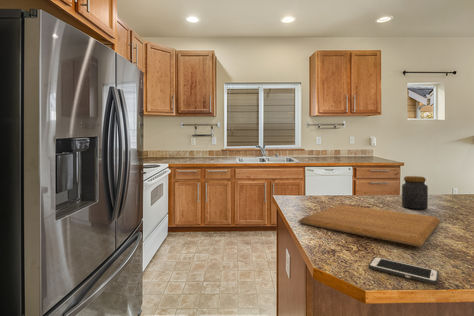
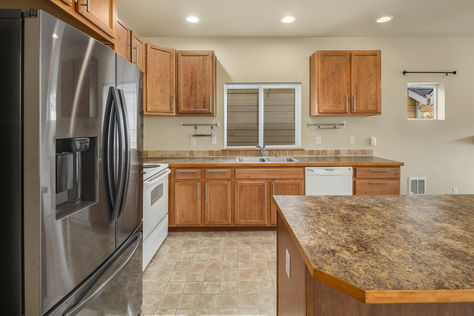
- cell phone [368,256,440,285]
- jar [401,175,429,210]
- chopping board [297,204,441,248]
